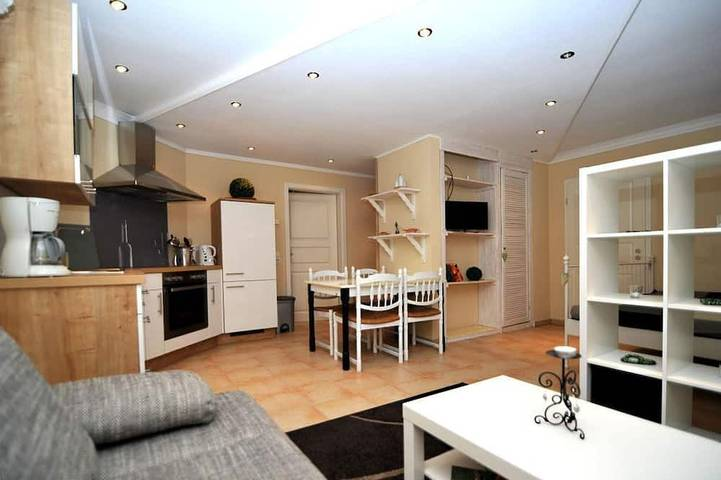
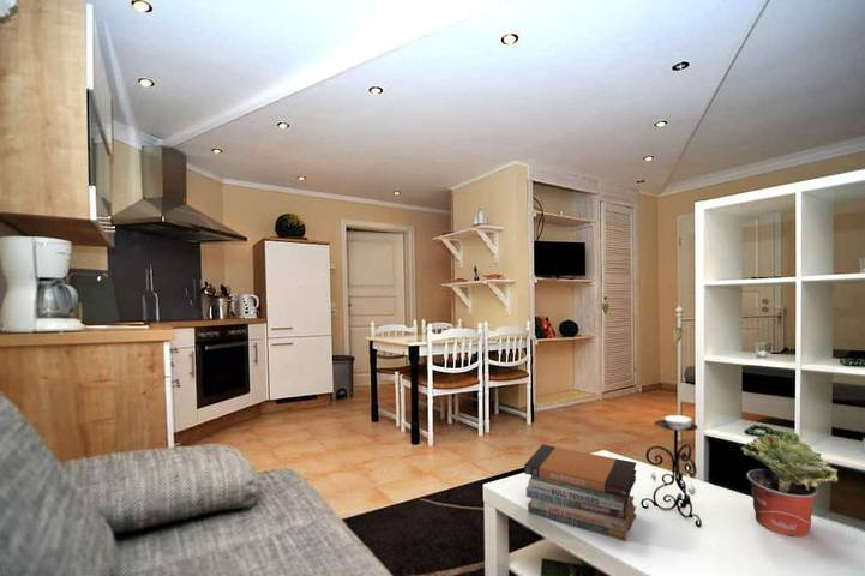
+ potted plant [740,430,839,538]
+ book stack [523,443,637,542]
